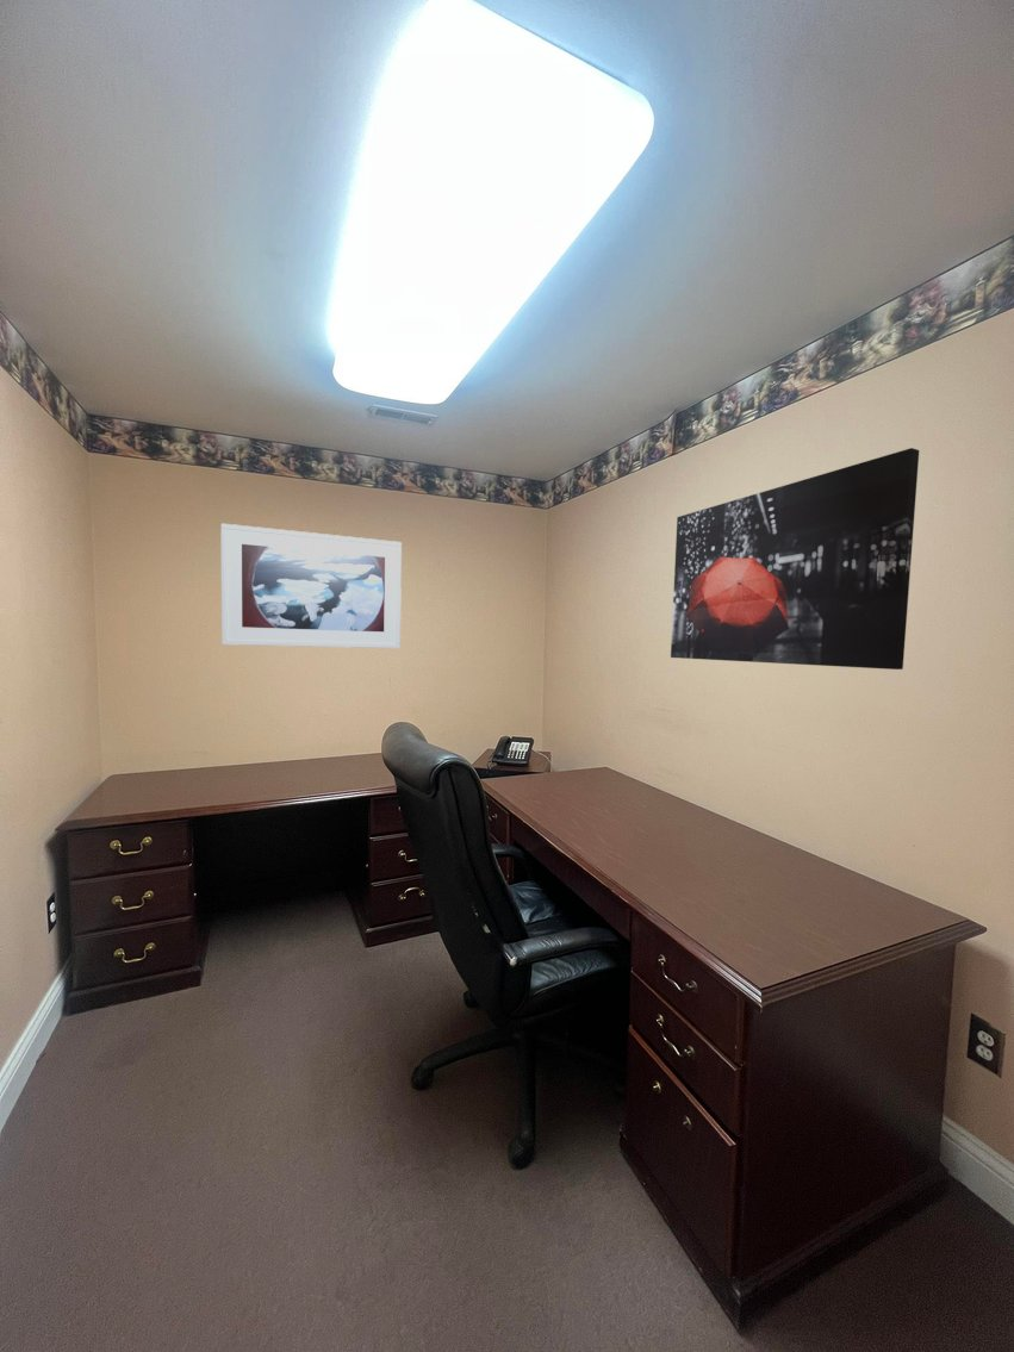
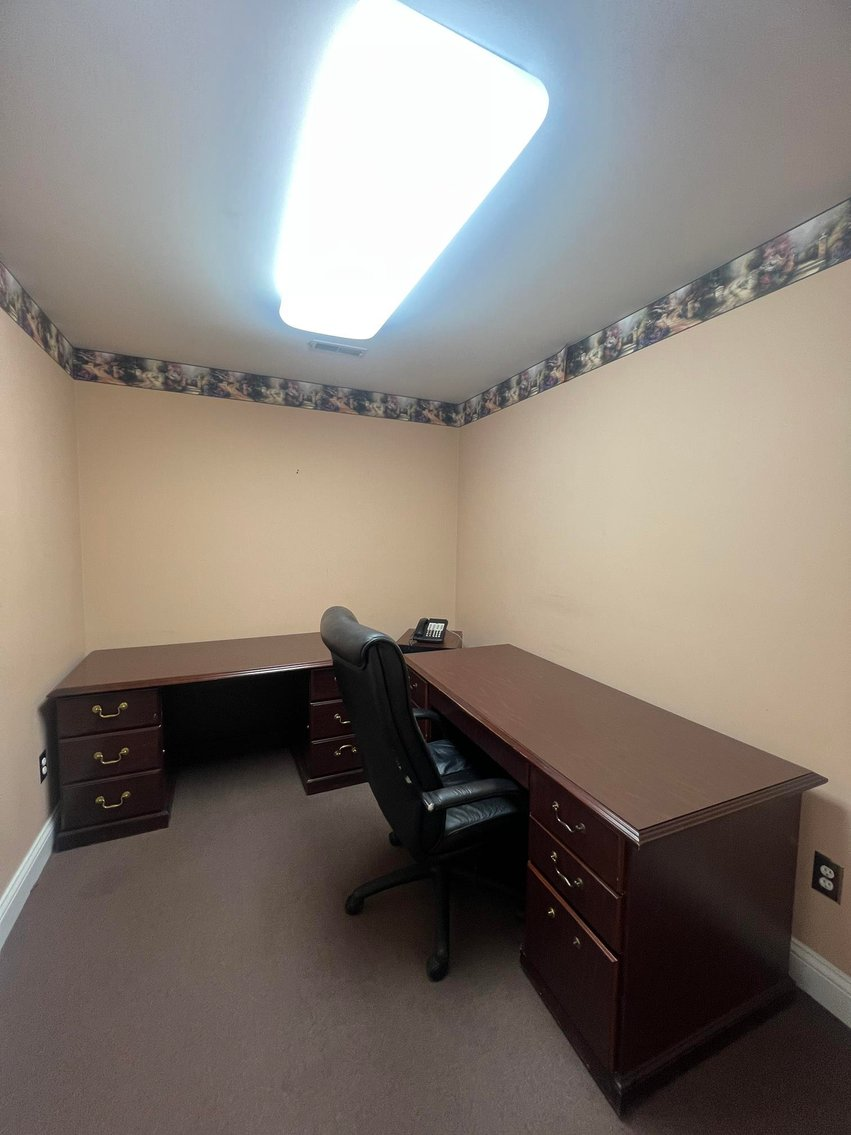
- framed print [219,522,403,649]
- wall art [670,447,920,671]
